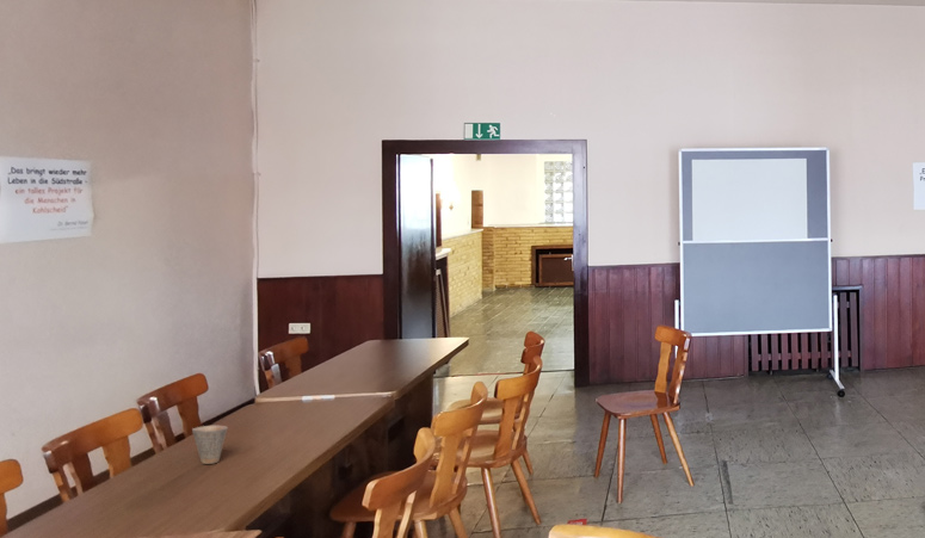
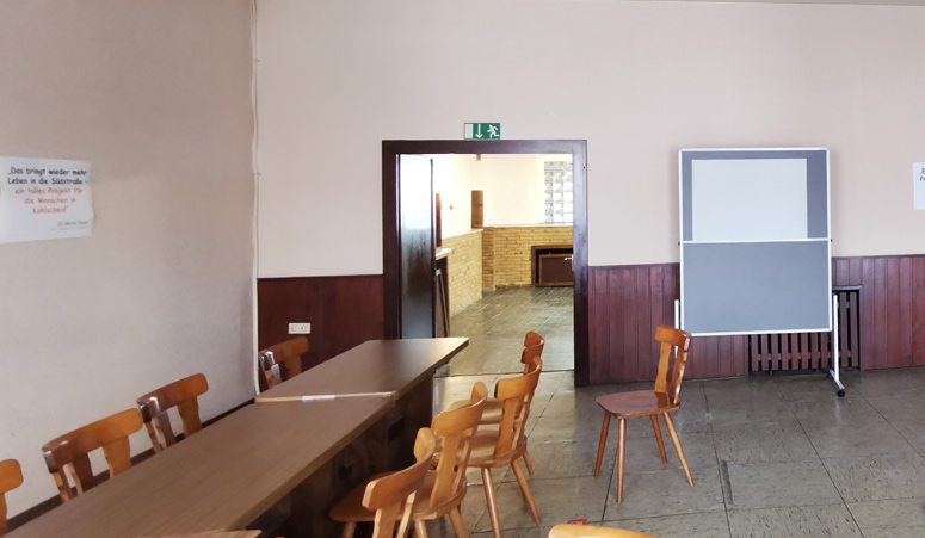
- cup [191,425,228,465]
